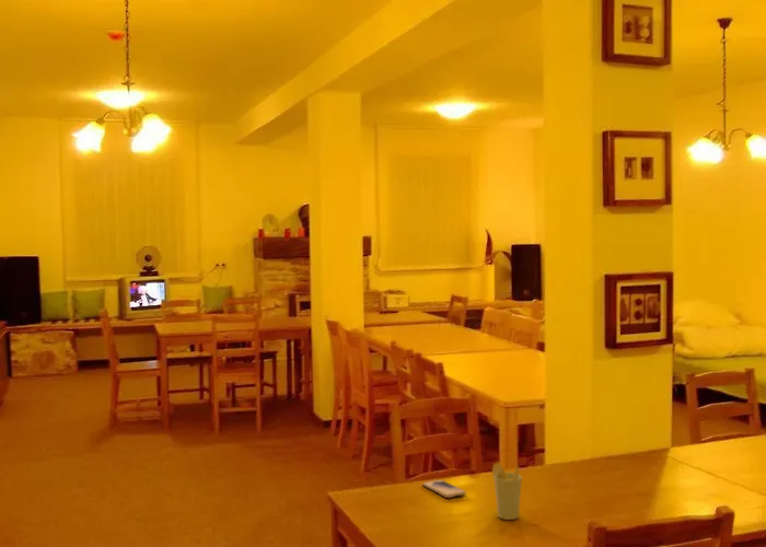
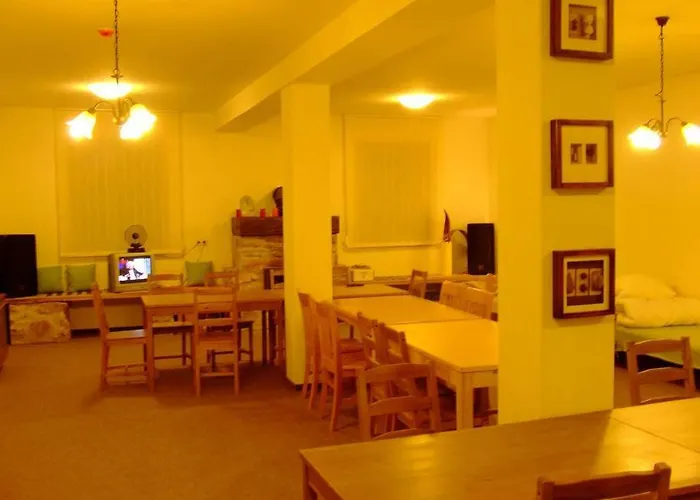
- cup [491,461,523,521]
- smartphone [421,479,467,499]
